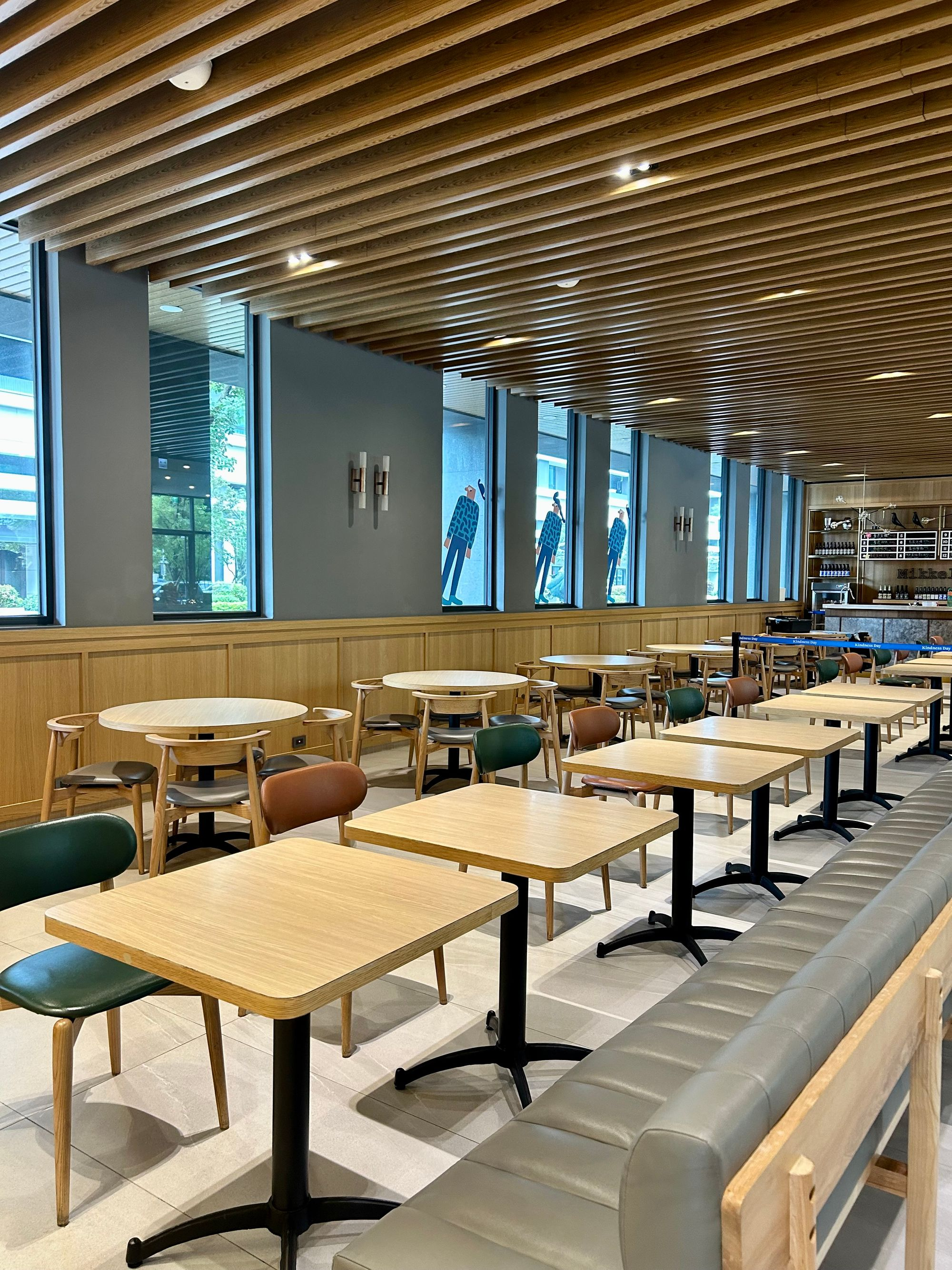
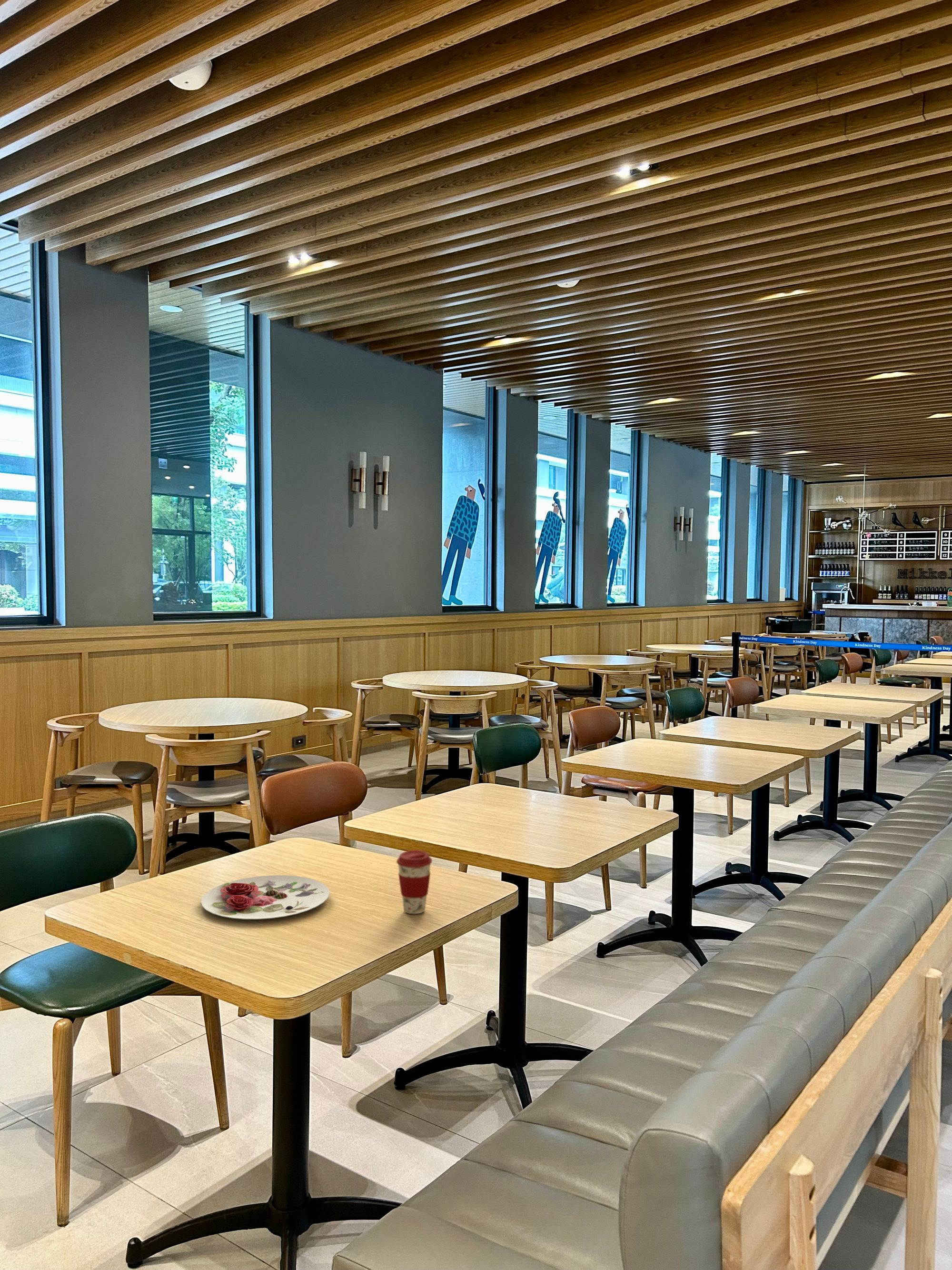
+ coffee cup [396,850,433,914]
+ plate [200,875,330,920]
